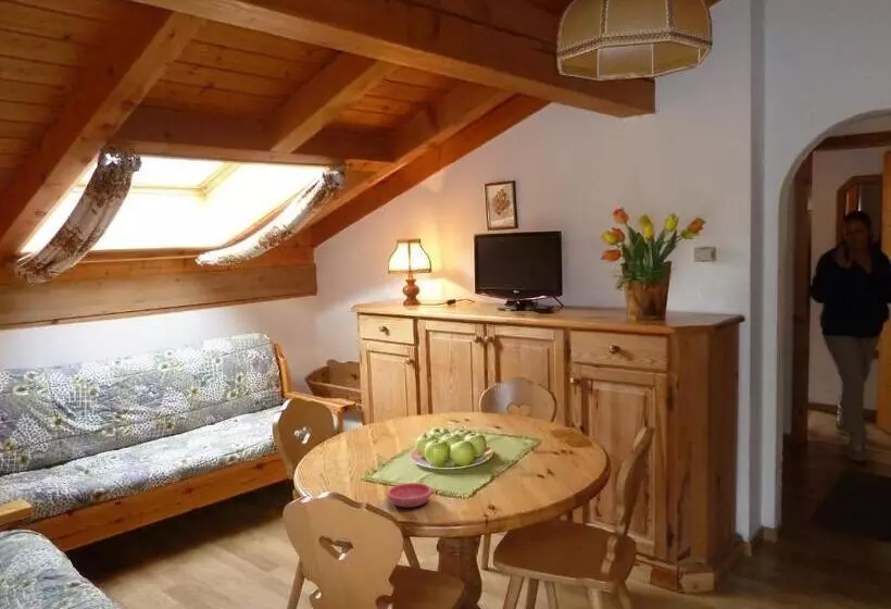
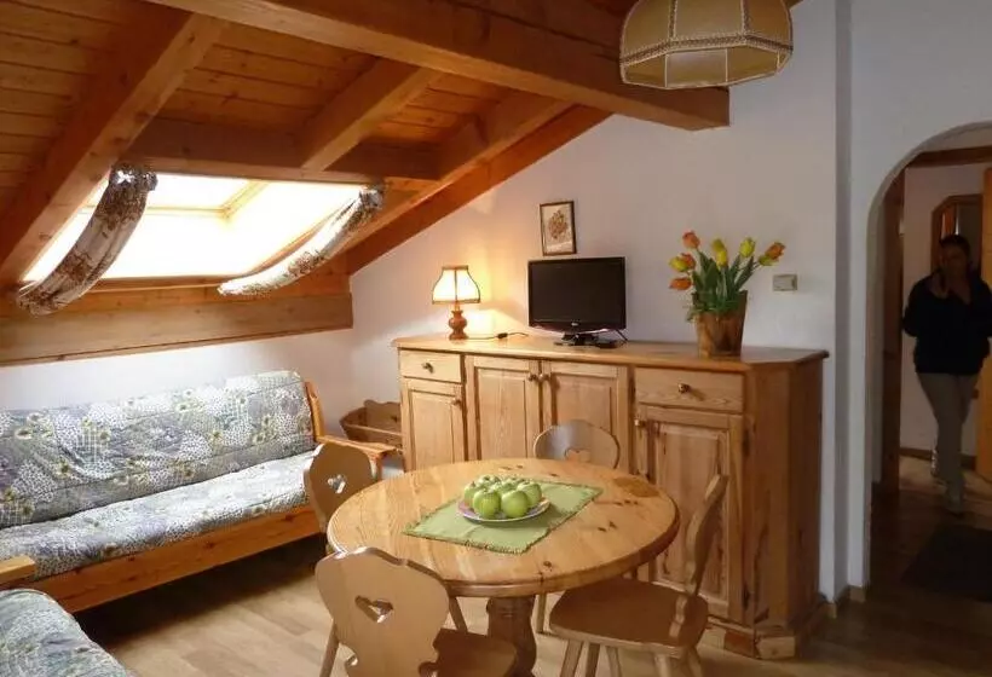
- saucer [386,482,434,508]
